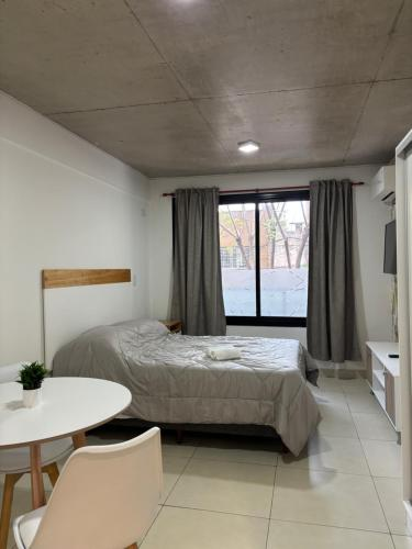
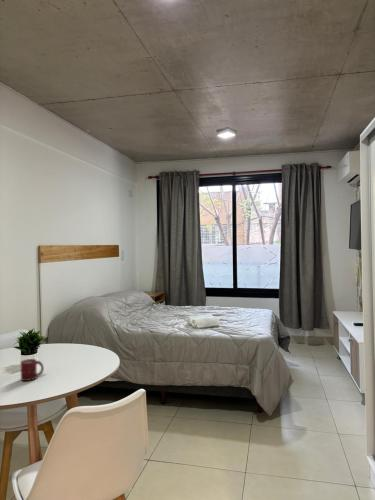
+ cup [20,358,45,382]
